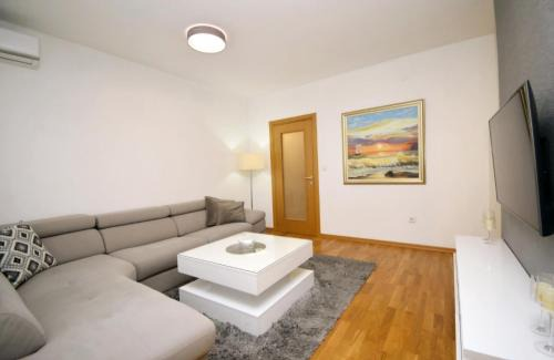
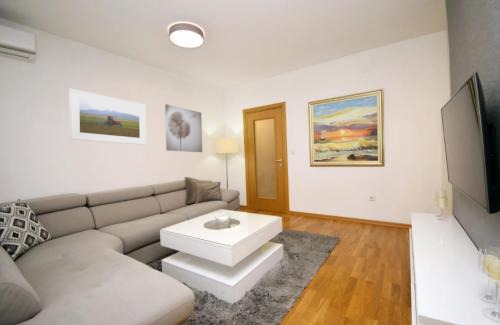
+ wall art [164,103,203,153]
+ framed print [68,88,147,146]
